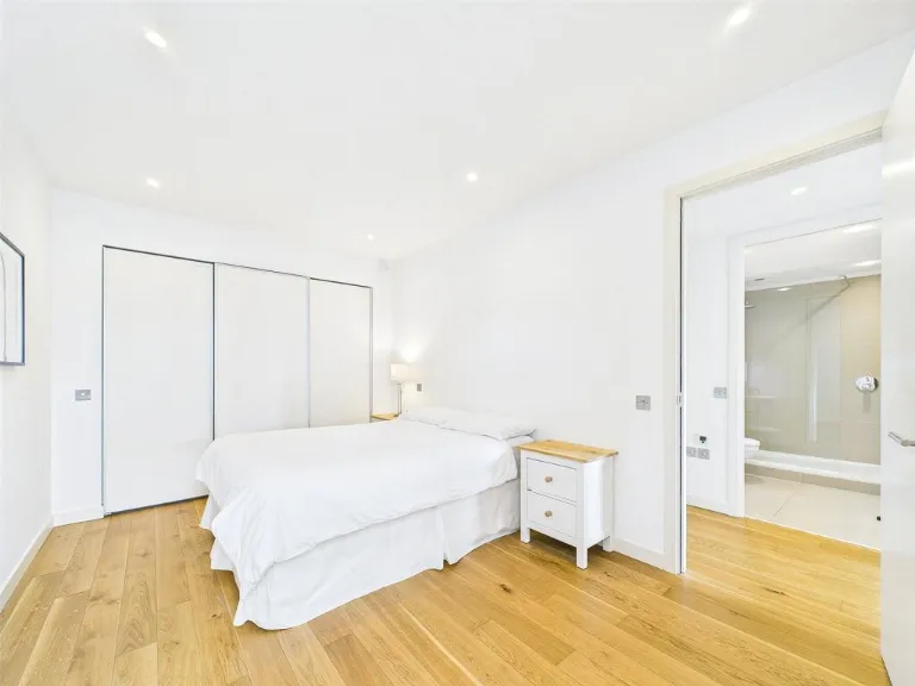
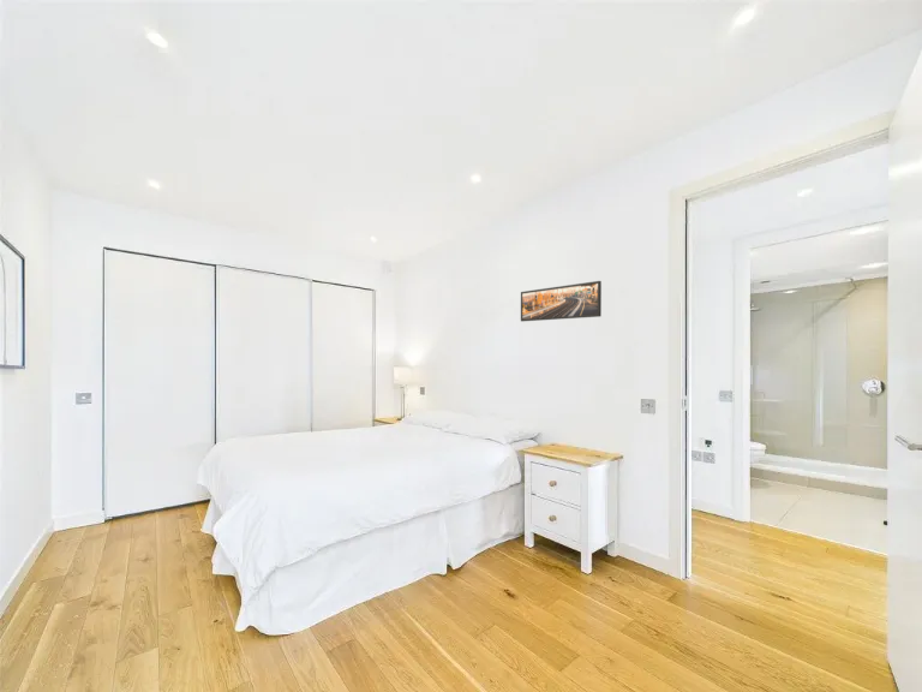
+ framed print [520,280,603,322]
